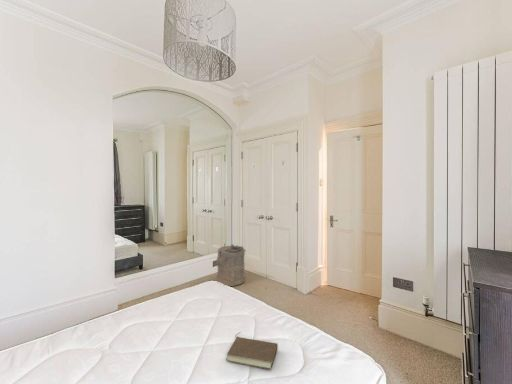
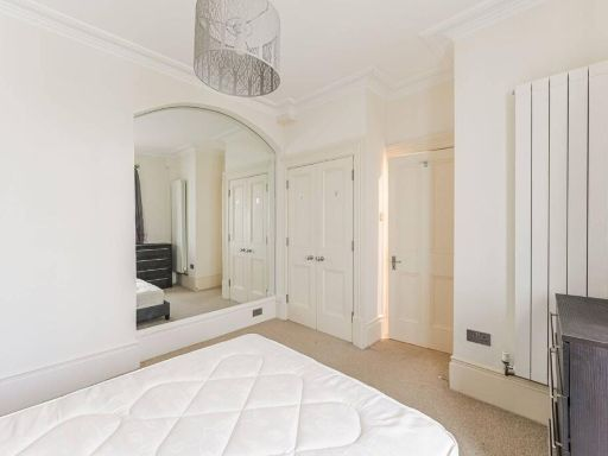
- laundry hamper [215,243,247,287]
- book [225,331,279,370]
